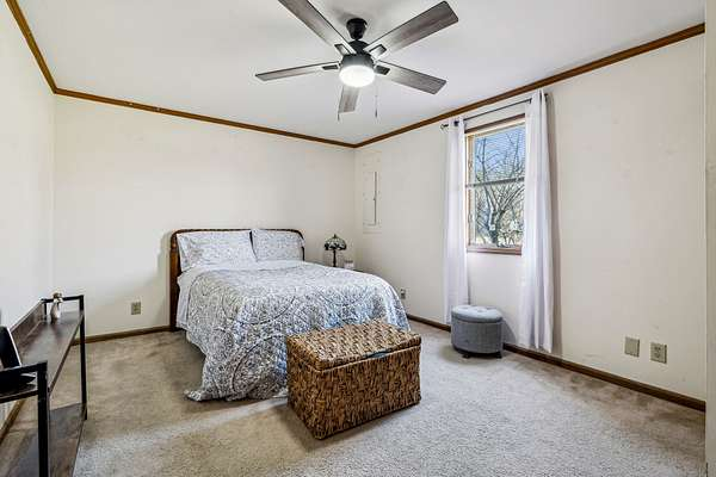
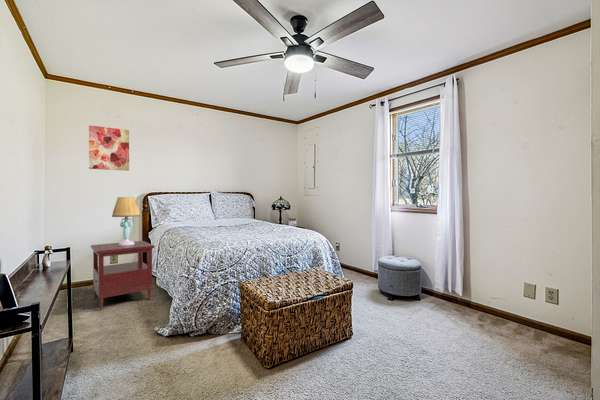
+ table lamp [111,196,141,245]
+ wall art [88,124,130,172]
+ side table [90,240,155,310]
